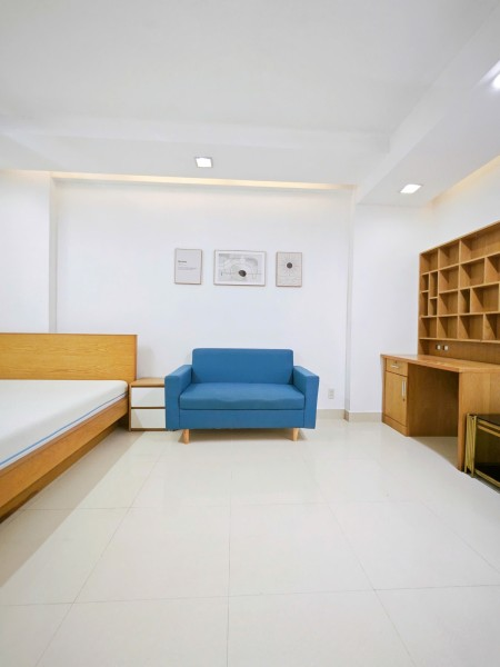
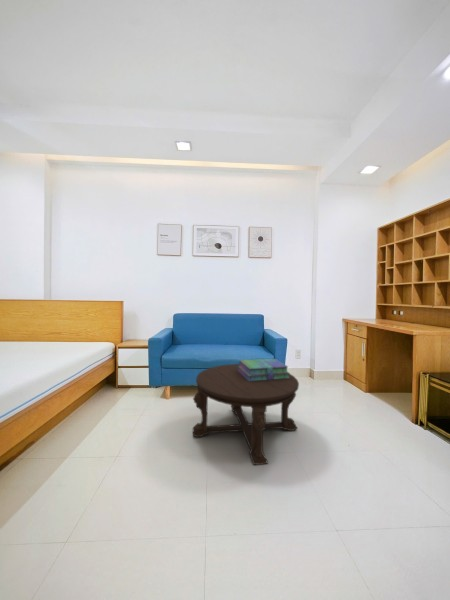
+ coffee table [192,363,300,466]
+ stack of books [238,358,291,381]
